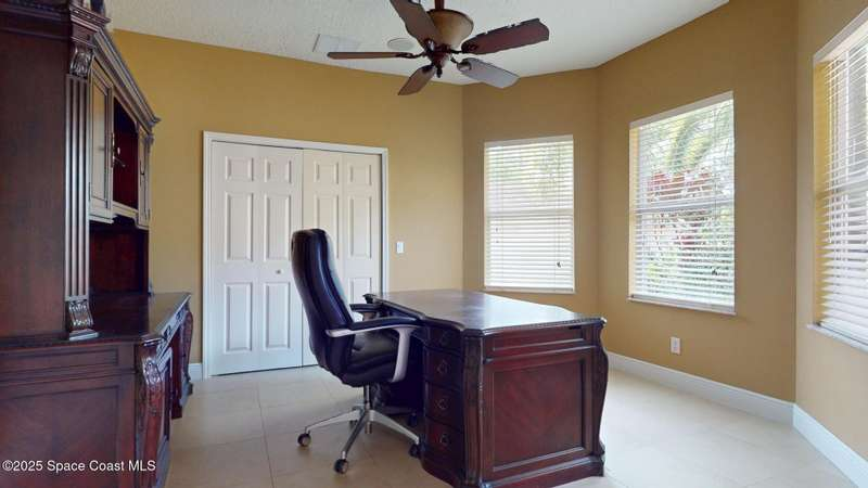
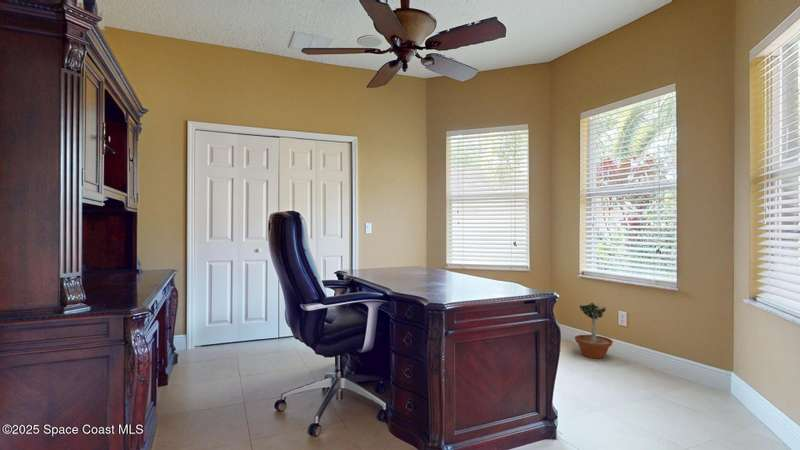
+ potted tree [574,299,614,360]
